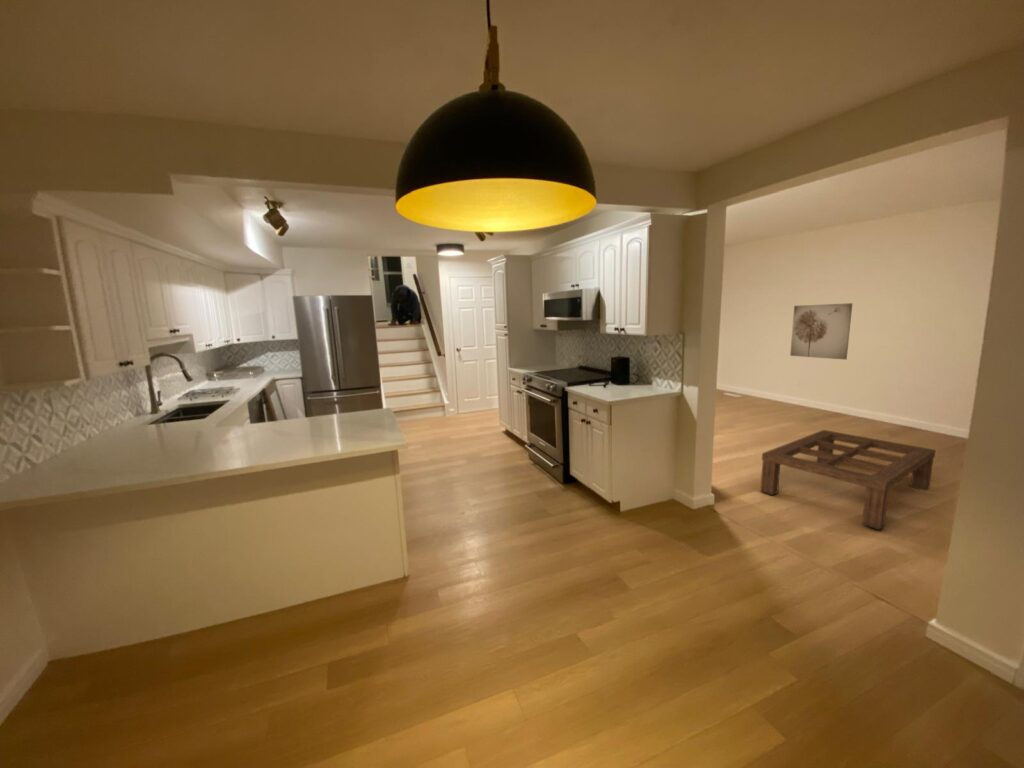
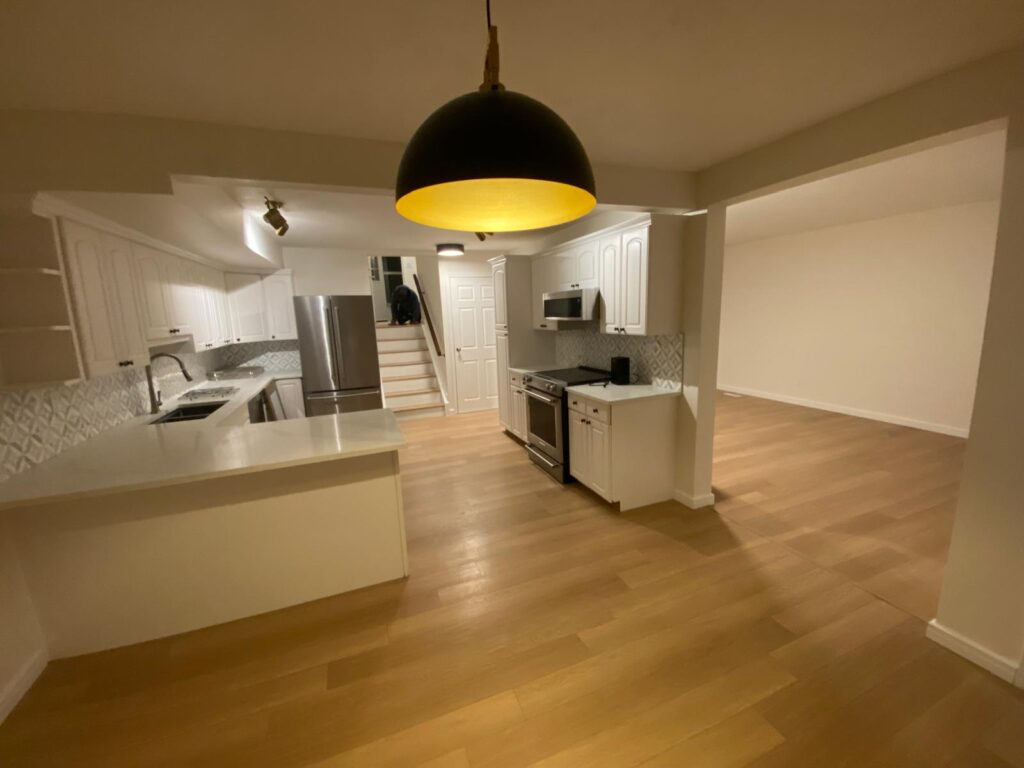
- coffee table [759,429,937,531]
- wall art [789,302,853,361]
